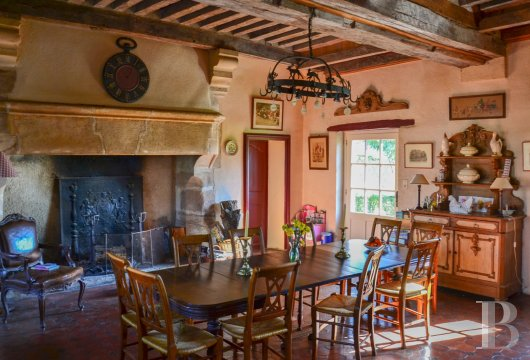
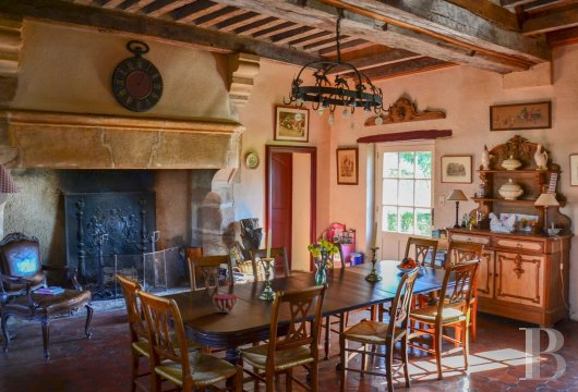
+ decorative bowl [212,293,238,314]
